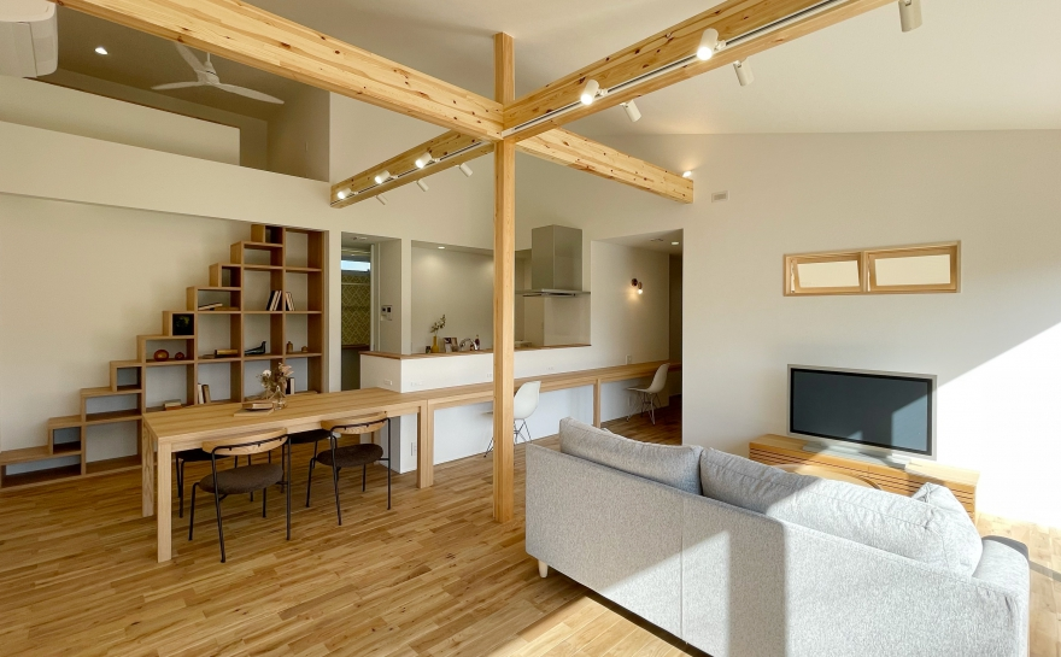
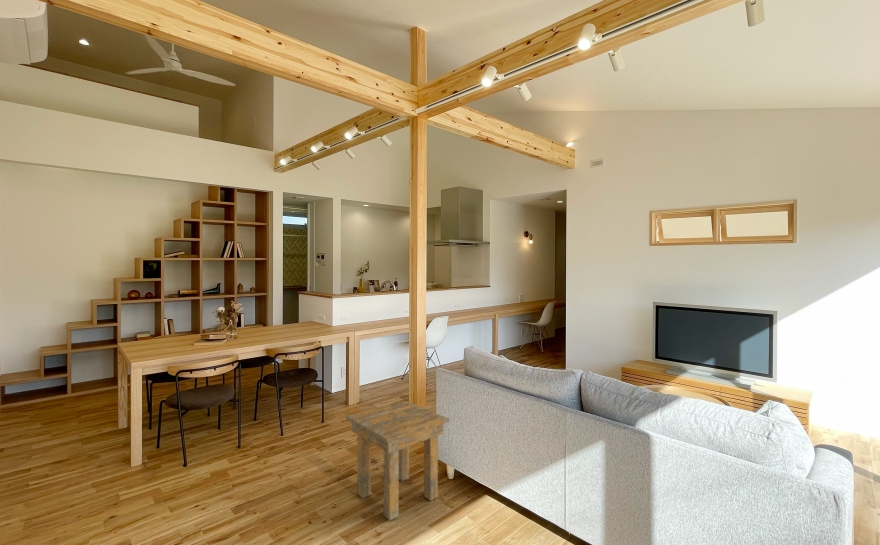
+ side table [345,400,450,521]
